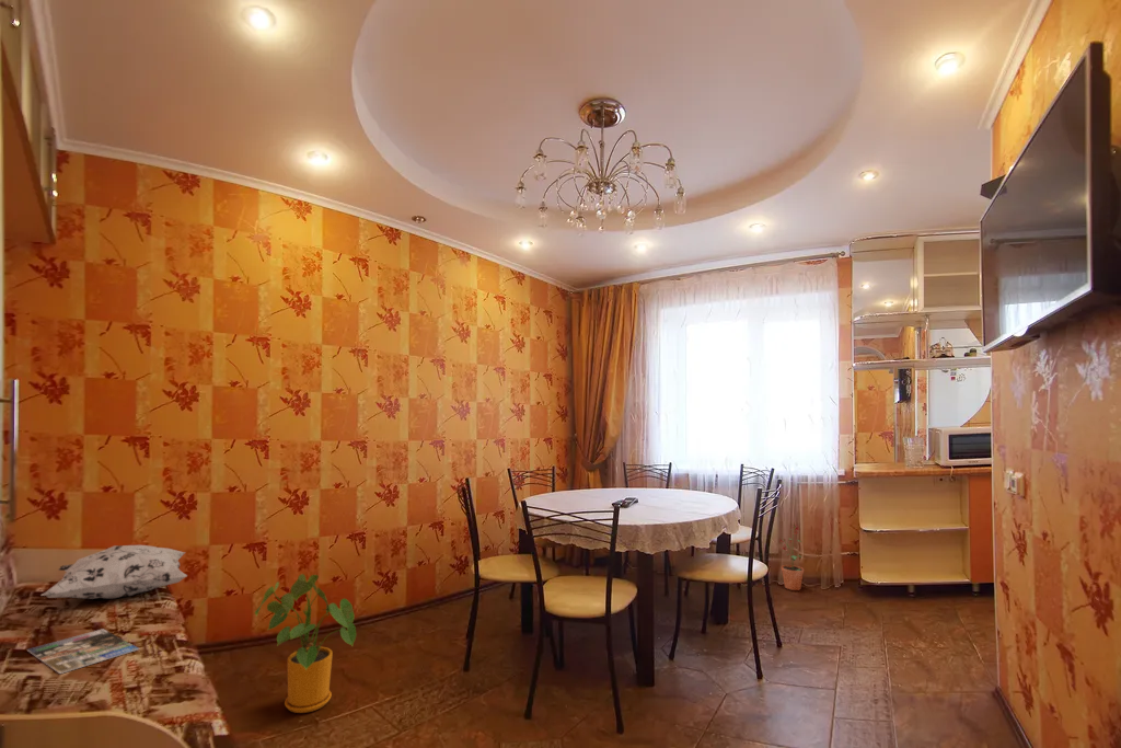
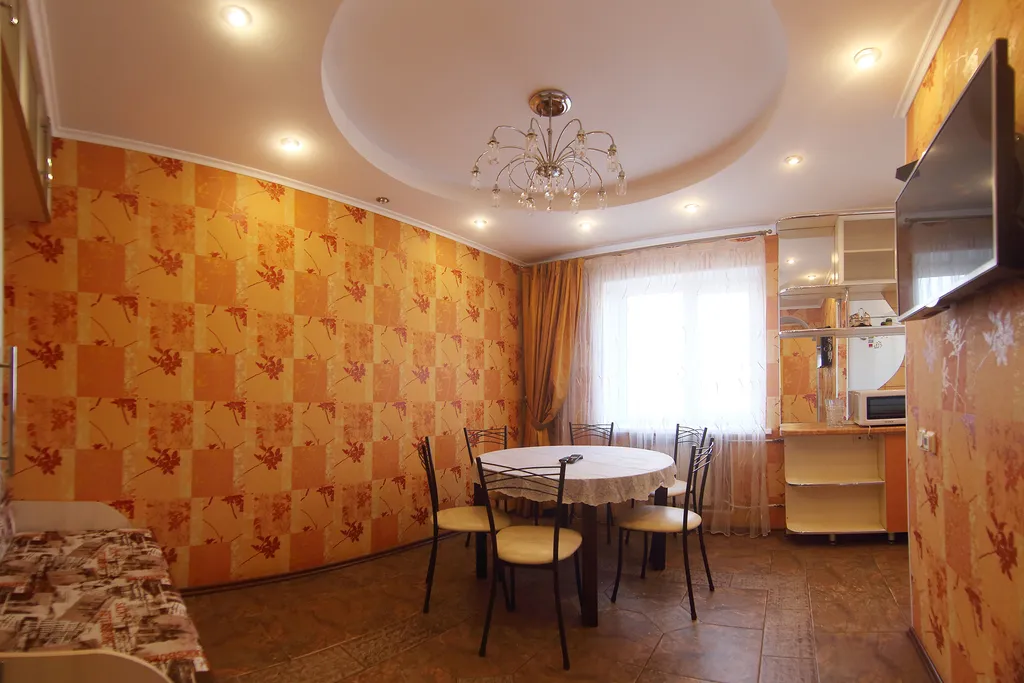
- decorative pillow [39,544,188,600]
- potted plant [778,523,805,591]
- house plant [254,573,357,714]
- magazine [26,628,140,675]
